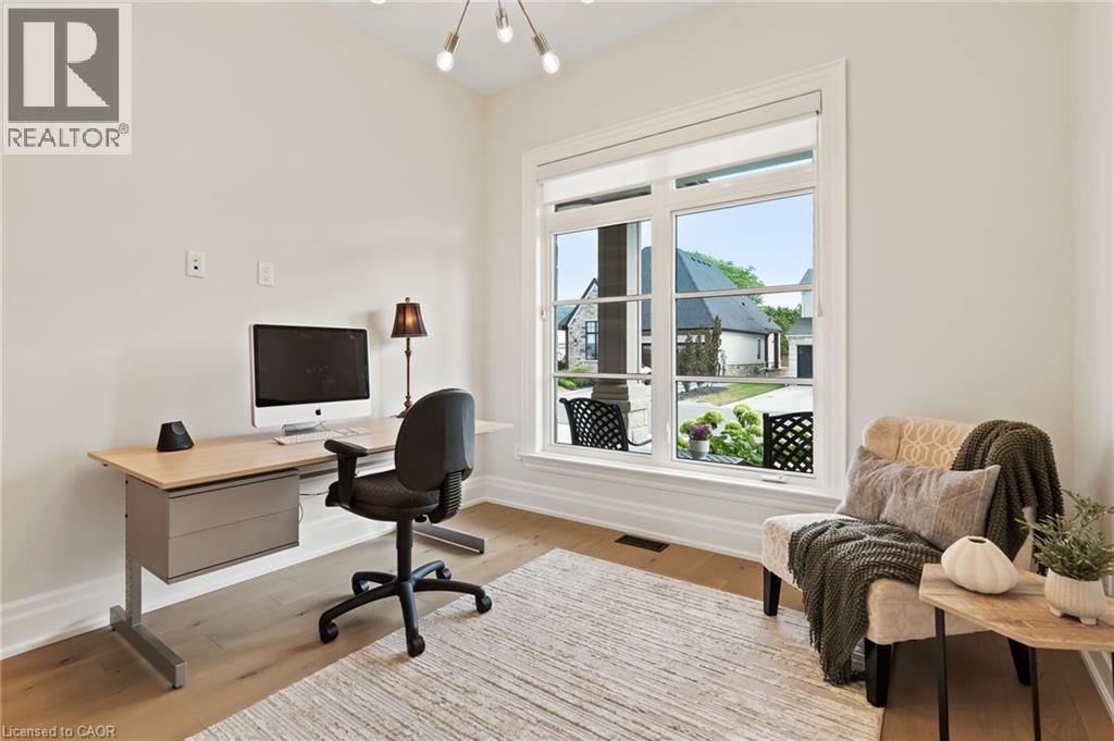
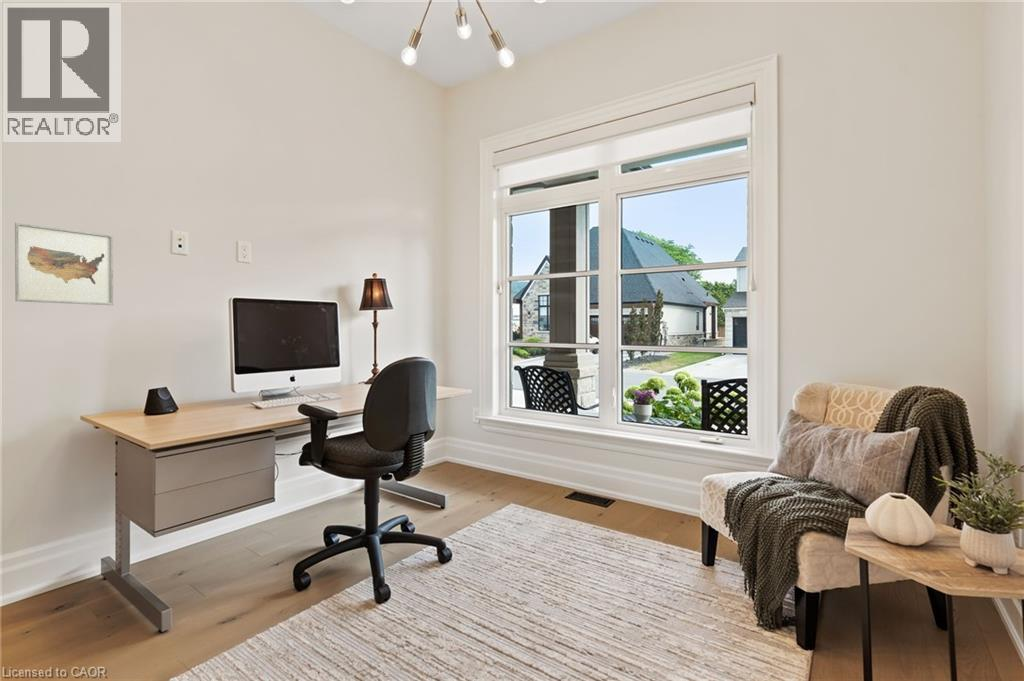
+ wall art [14,222,115,306]
